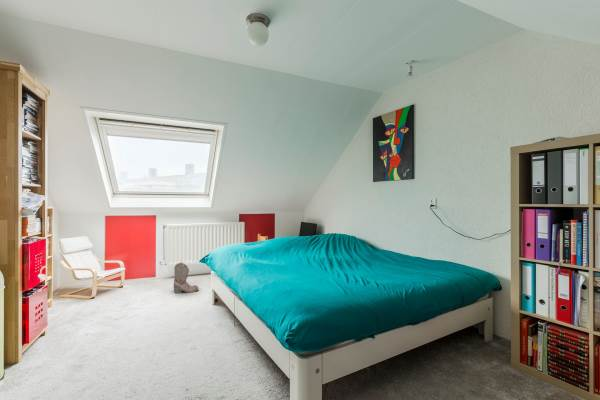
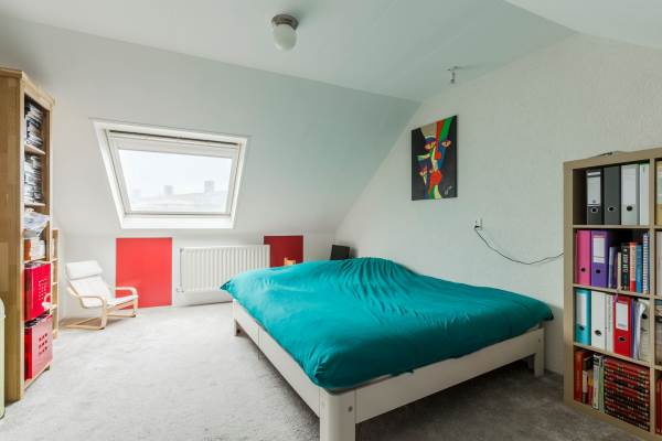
- boots [173,261,200,294]
